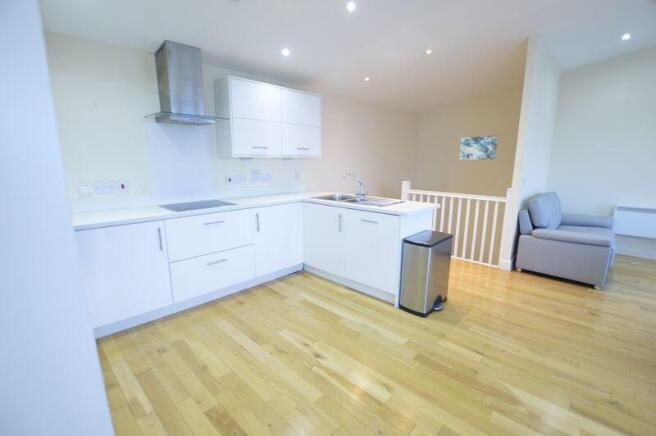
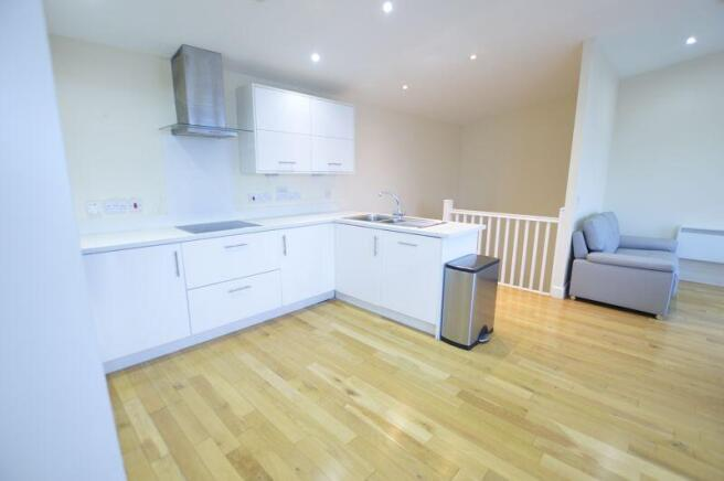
- wall art [458,134,499,161]
